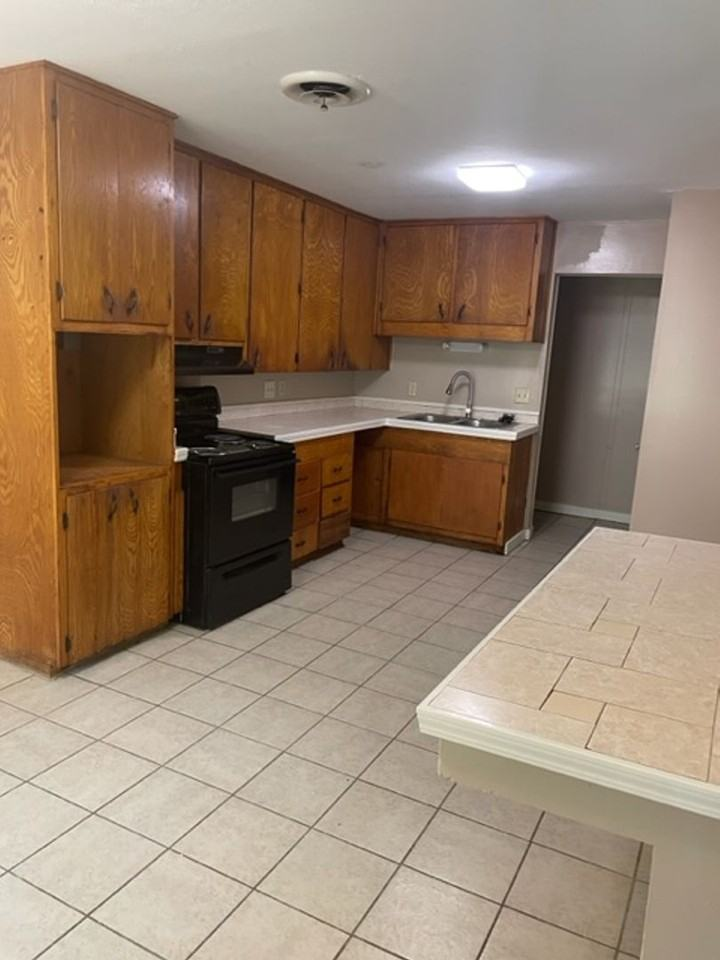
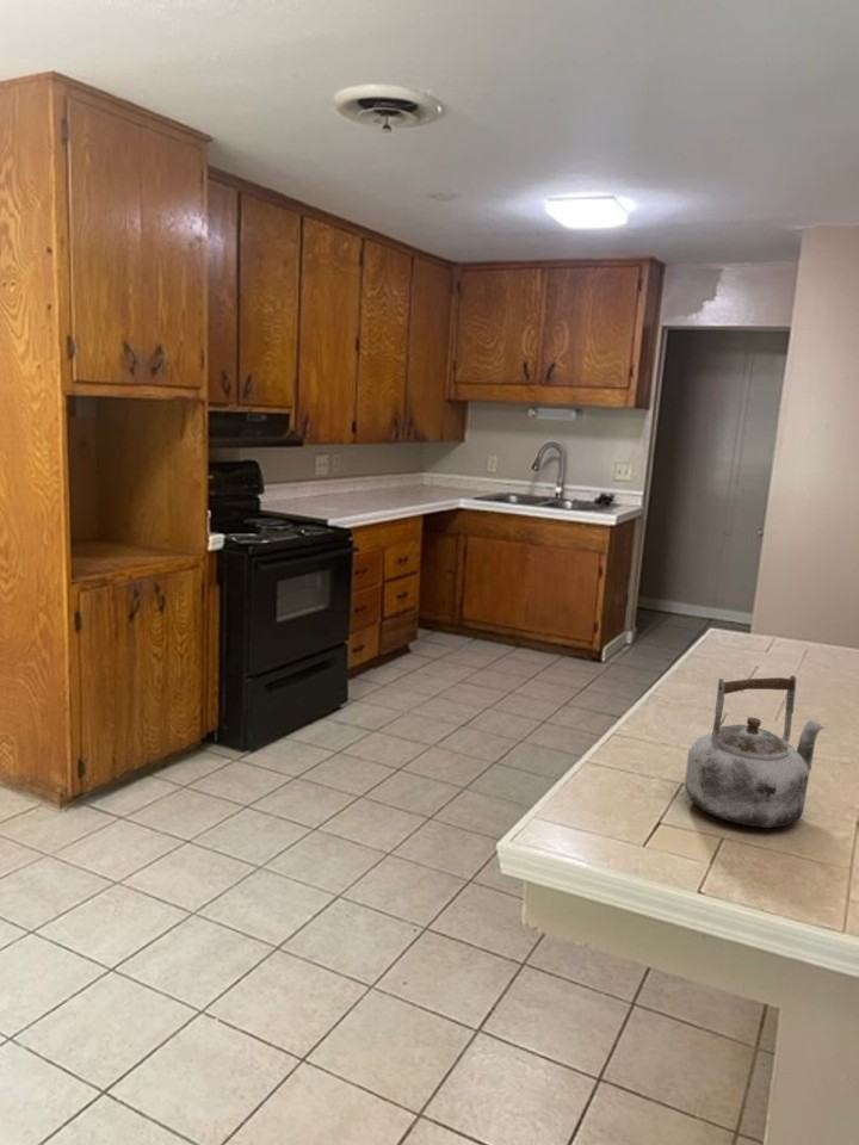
+ kettle [684,674,826,829]
